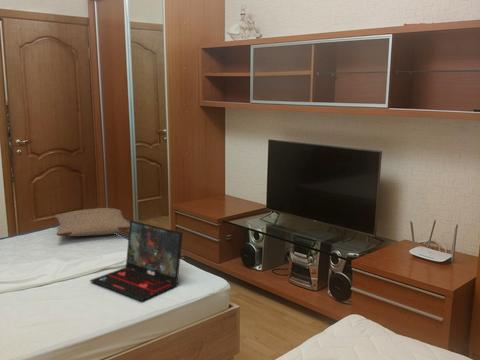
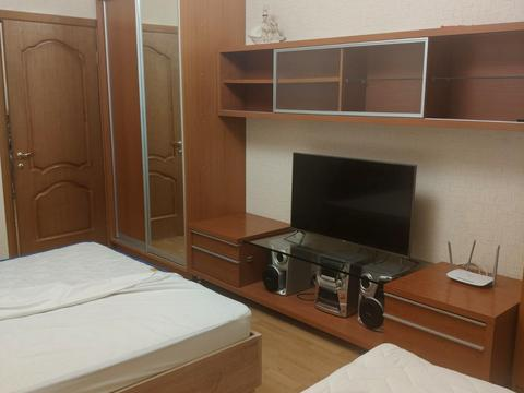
- laptop [89,219,184,302]
- pillow [53,207,130,237]
